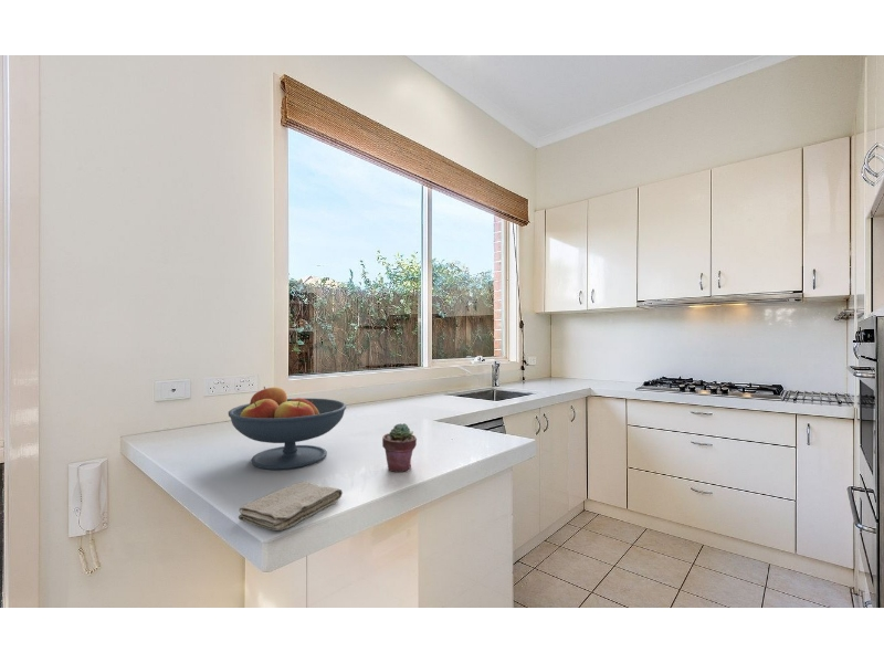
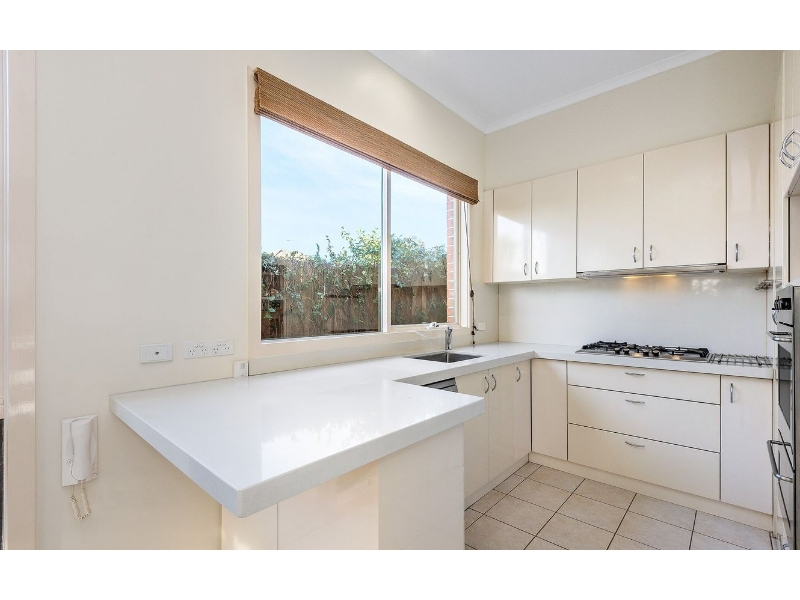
- potted succulent [381,422,418,473]
- washcloth [238,481,344,532]
- fruit bowl [228,386,347,471]
